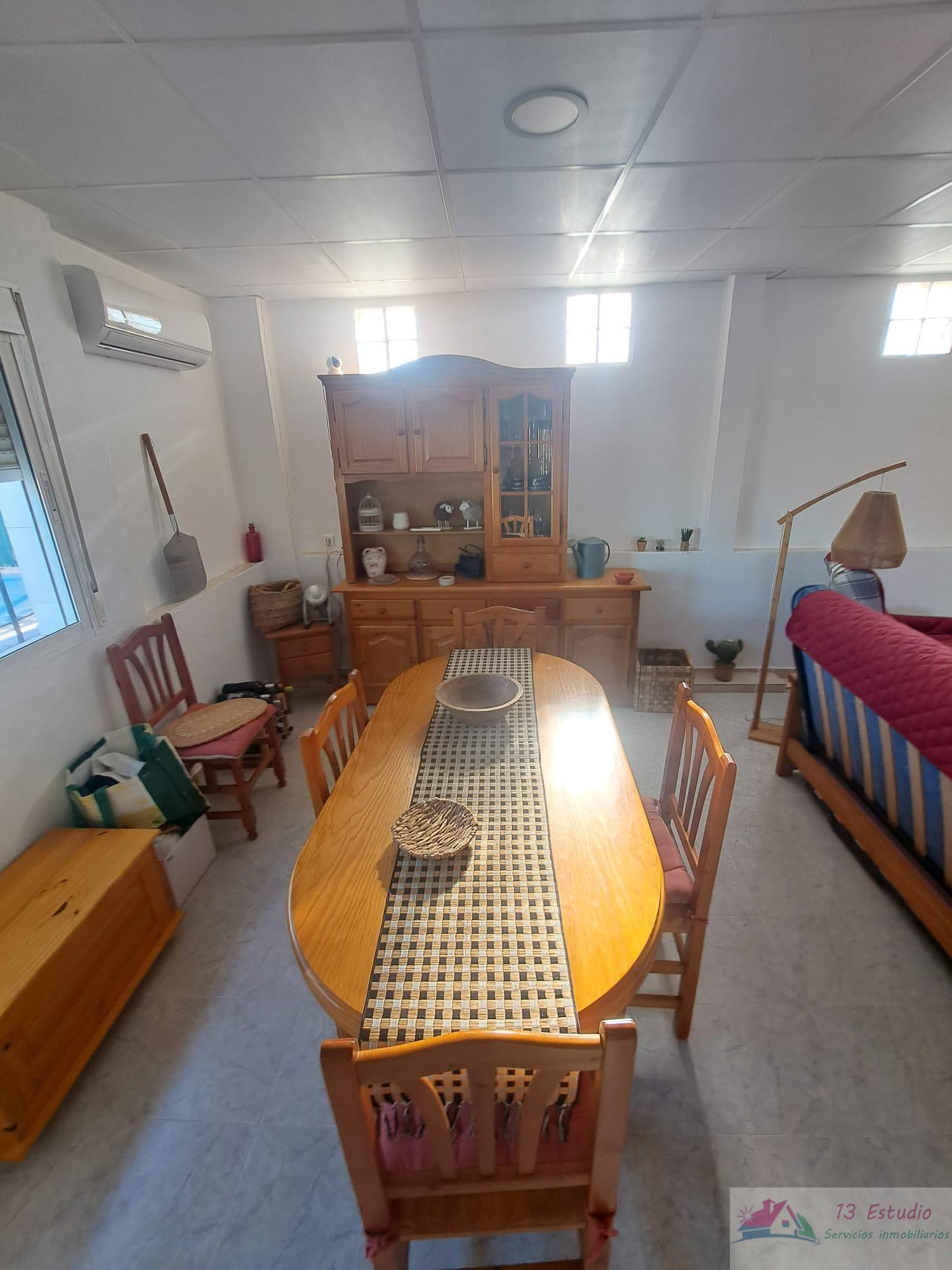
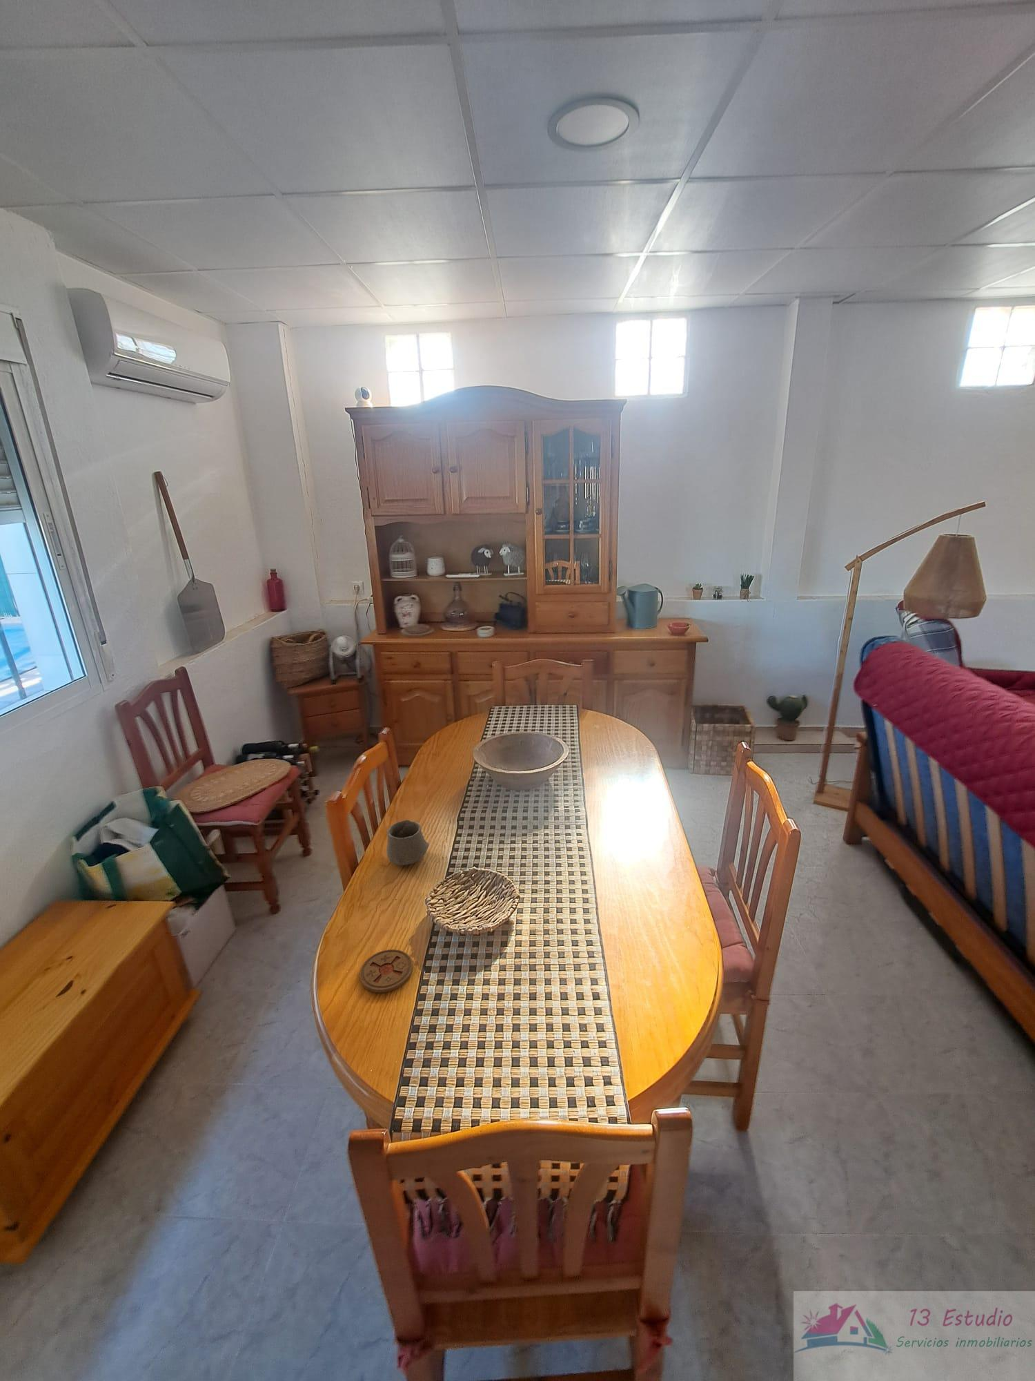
+ cup [386,819,429,866]
+ coaster [359,948,414,993]
